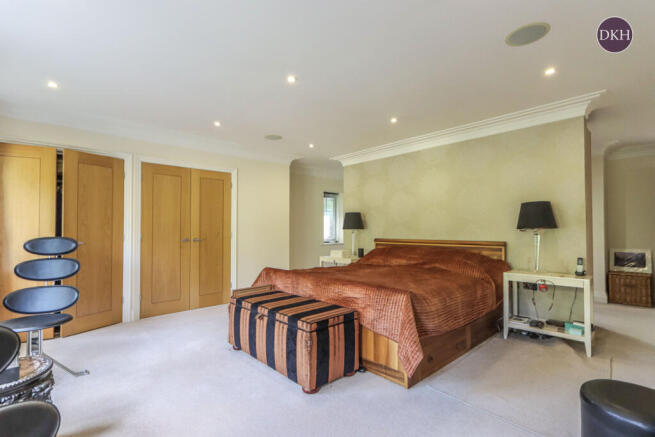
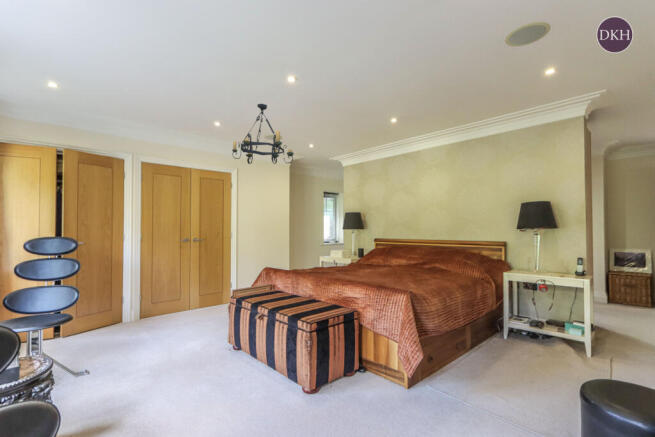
+ chandelier [231,103,295,165]
